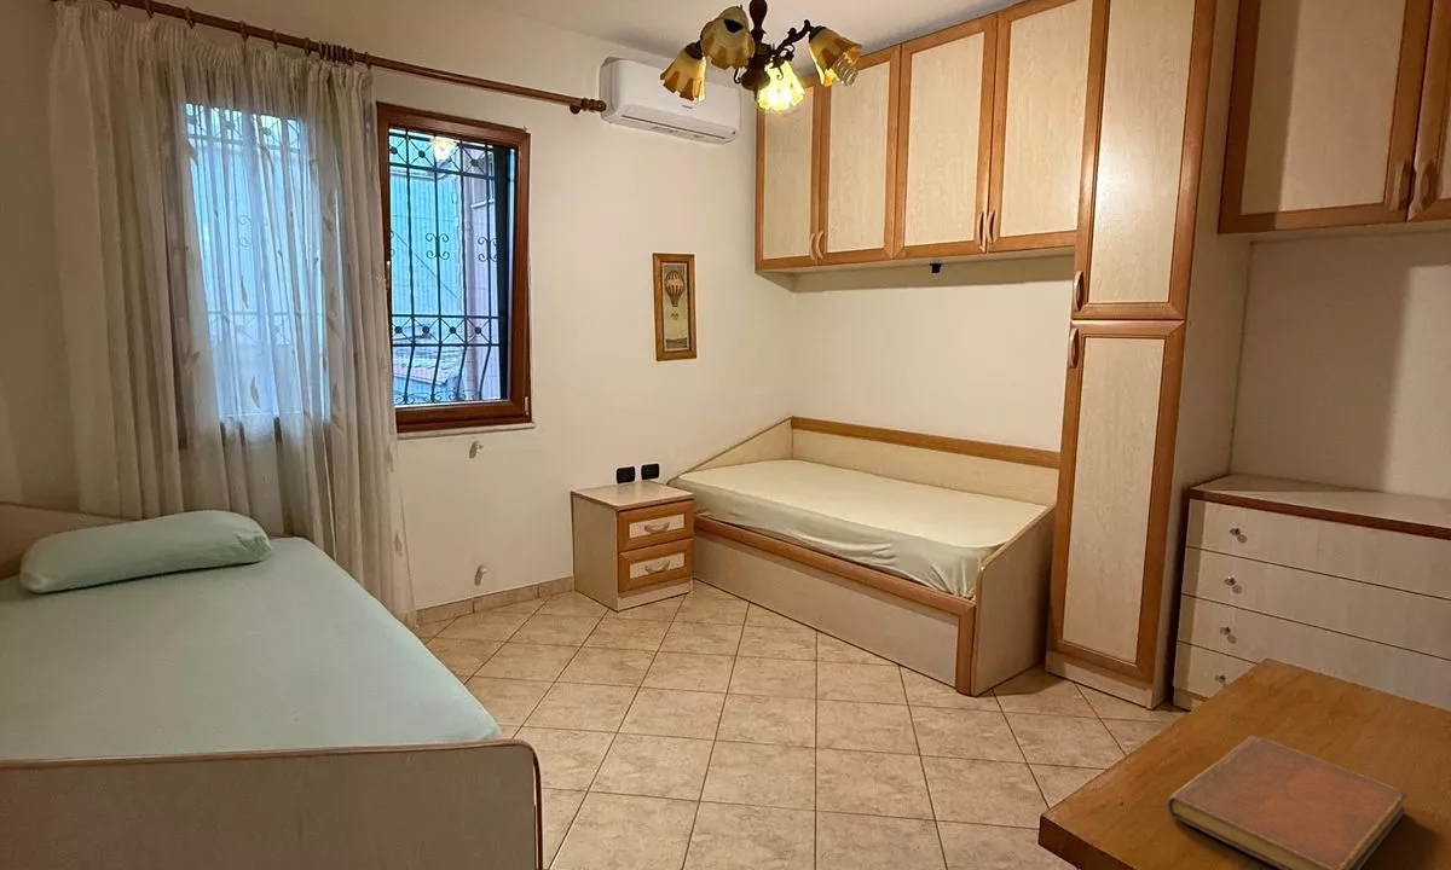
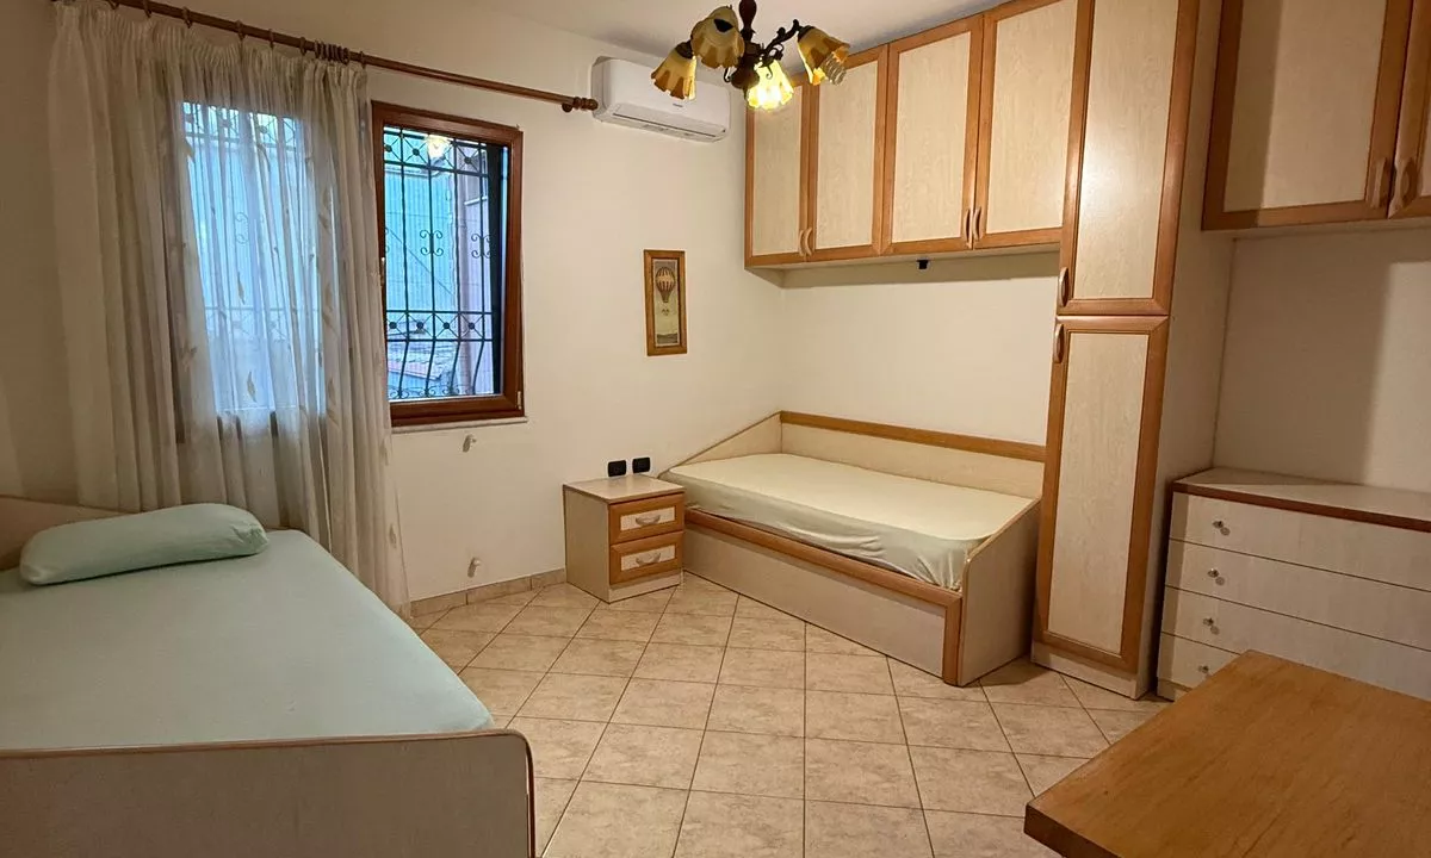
- notebook [1166,735,1407,870]
